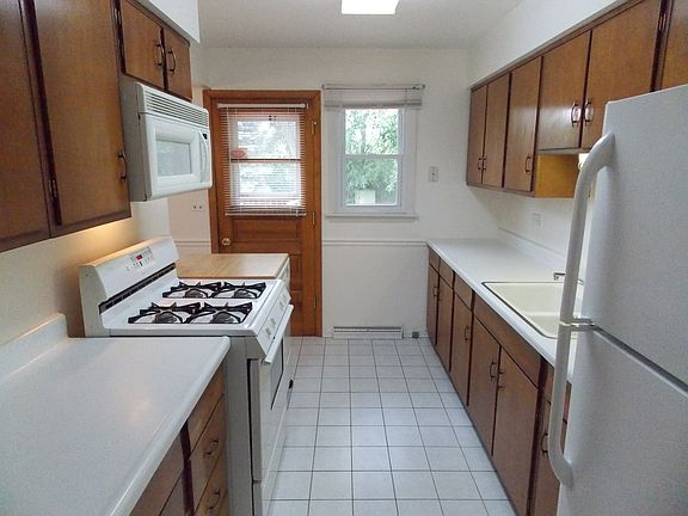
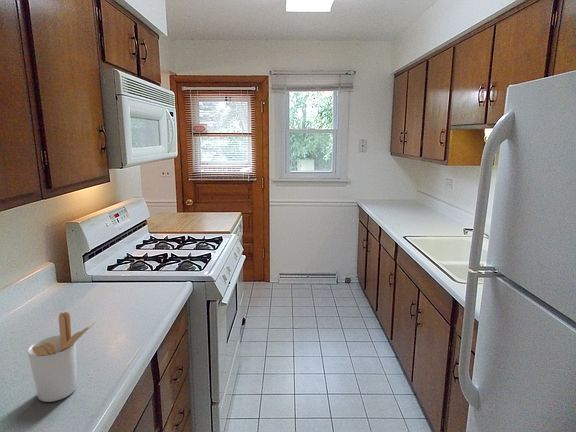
+ utensil holder [27,311,98,403]
